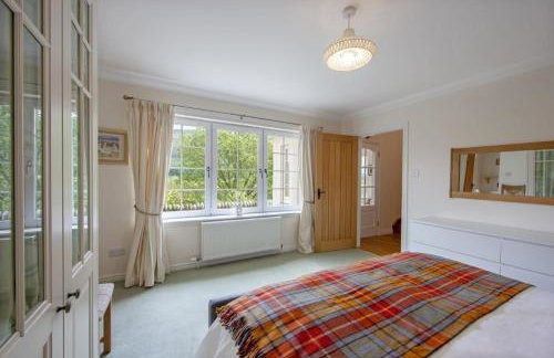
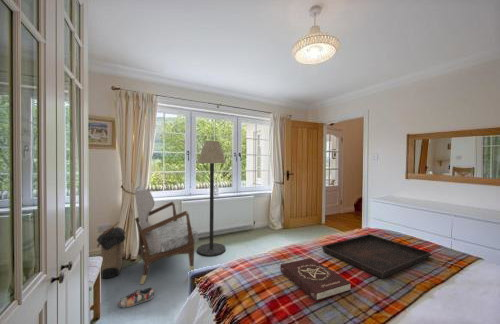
+ shoe [117,286,155,308]
+ serving tray [321,233,432,279]
+ laundry hamper [96,221,126,280]
+ book [279,257,352,302]
+ armchair [134,185,200,285]
+ floor lamp [196,140,227,257]
